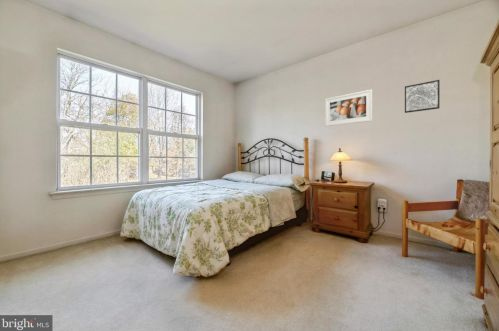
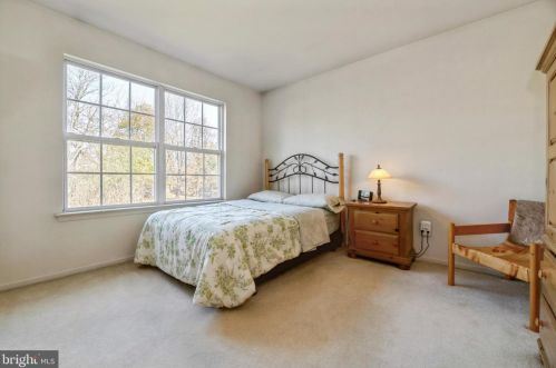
- wall art [404,79,441,114]
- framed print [324,88,373,127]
